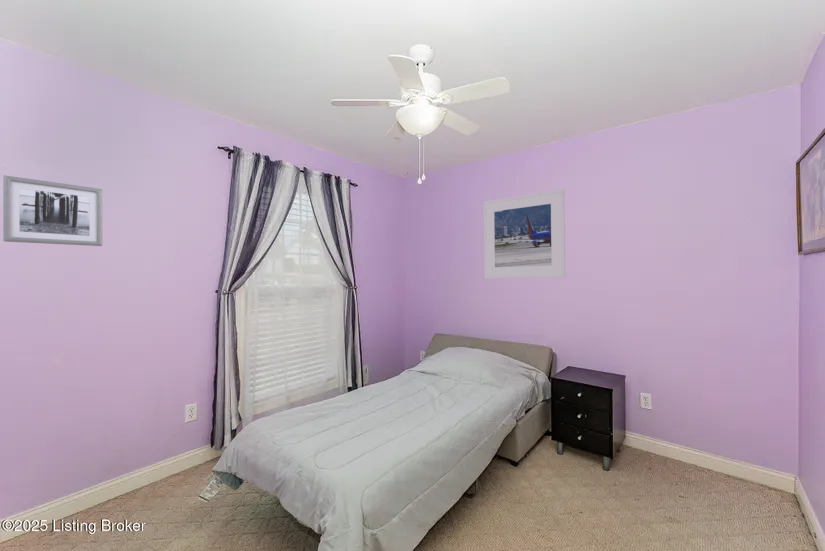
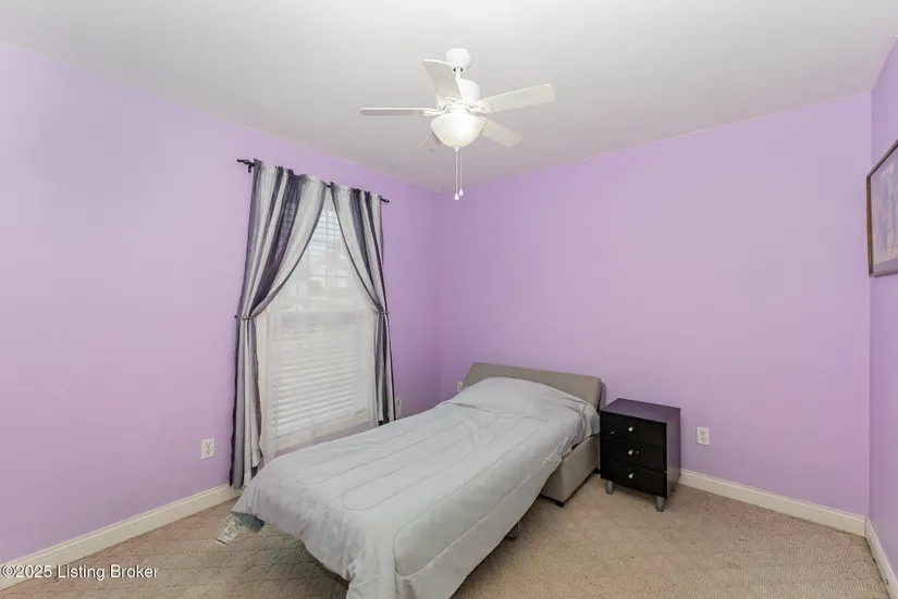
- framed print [483,188,566,280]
- wall art [2,174,103,247]
